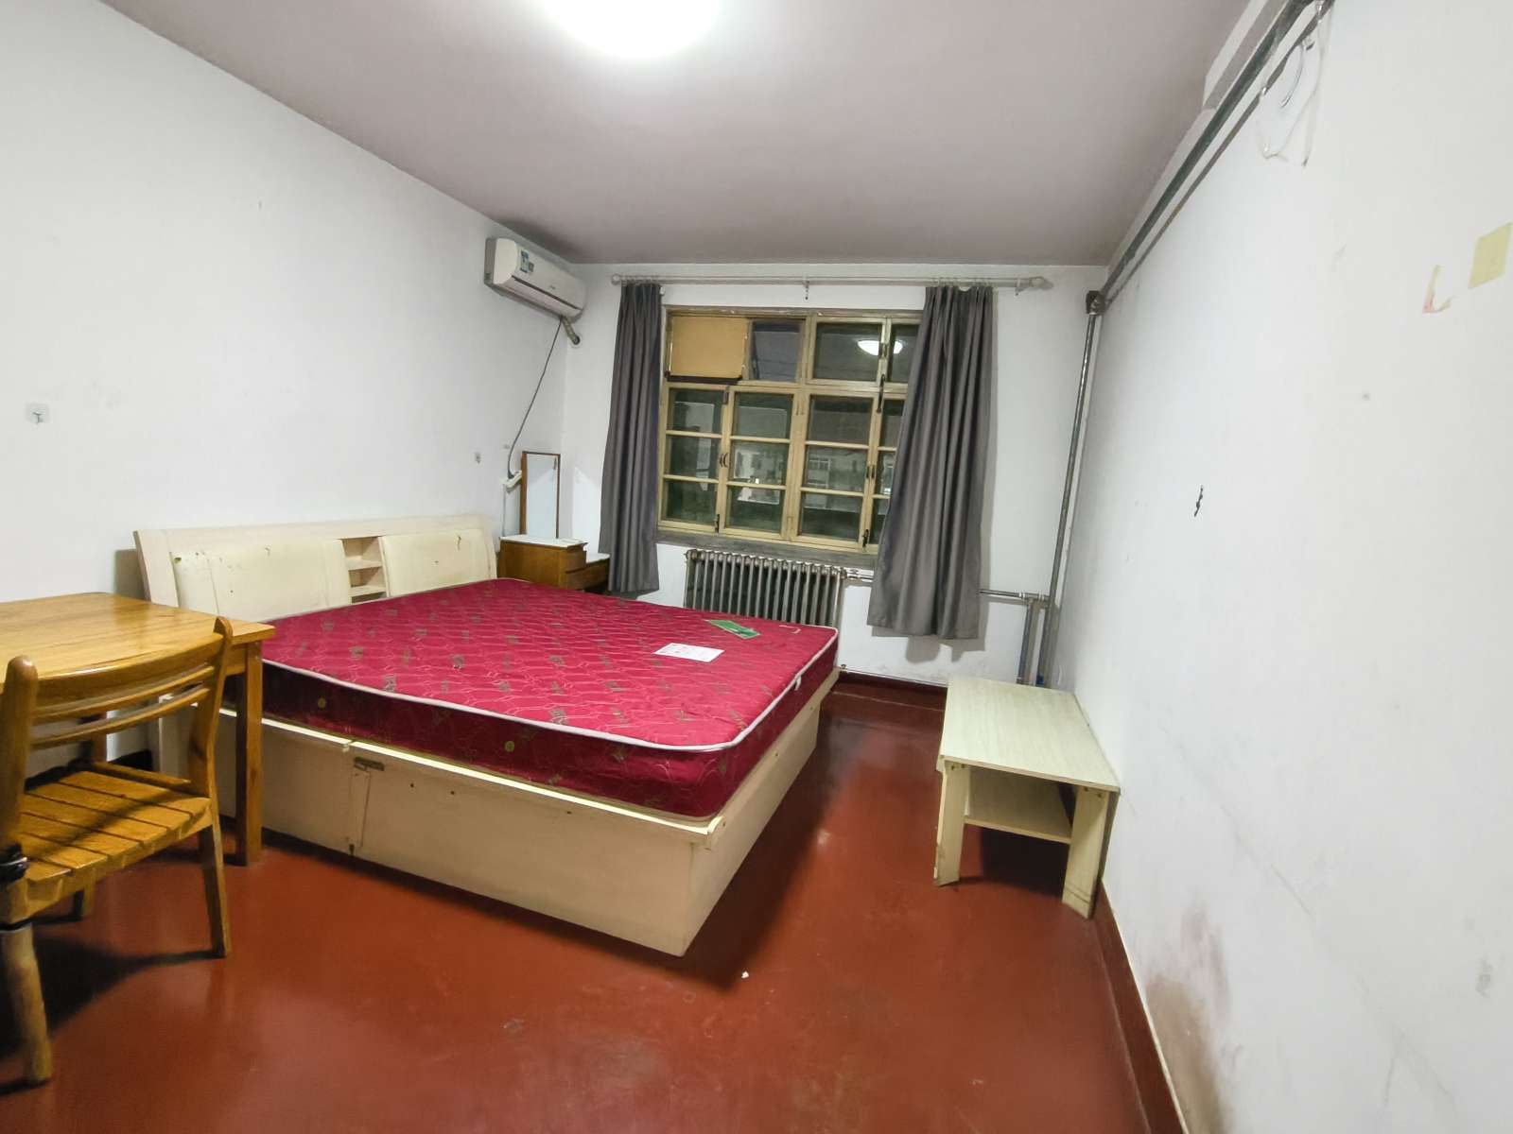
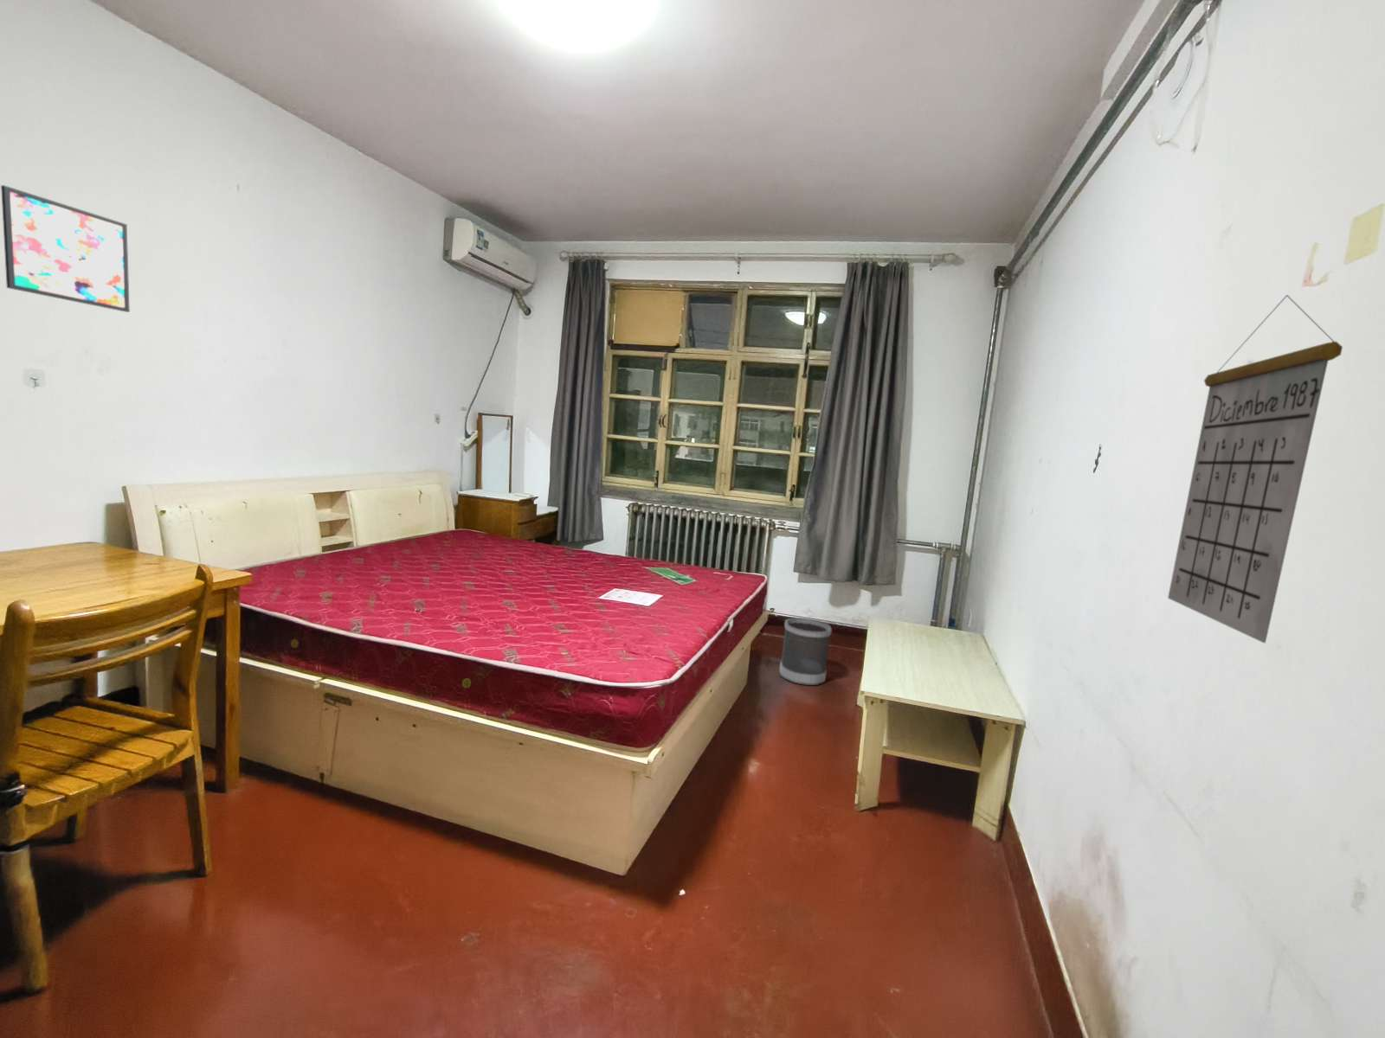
+ wall art [0,184,131,313]
+ calendar [1167,294,1344,644]
+ wastebasket [779,617,833,686]
